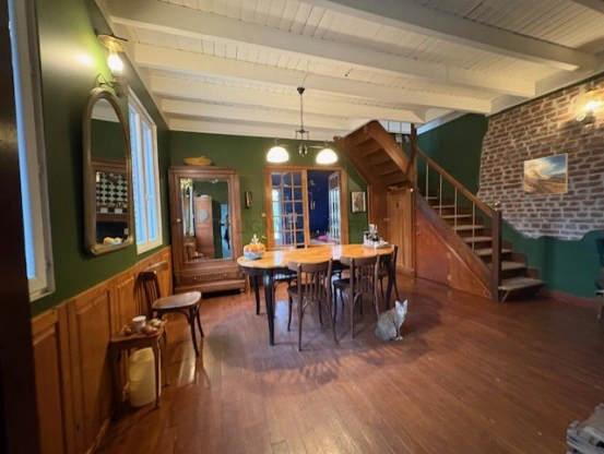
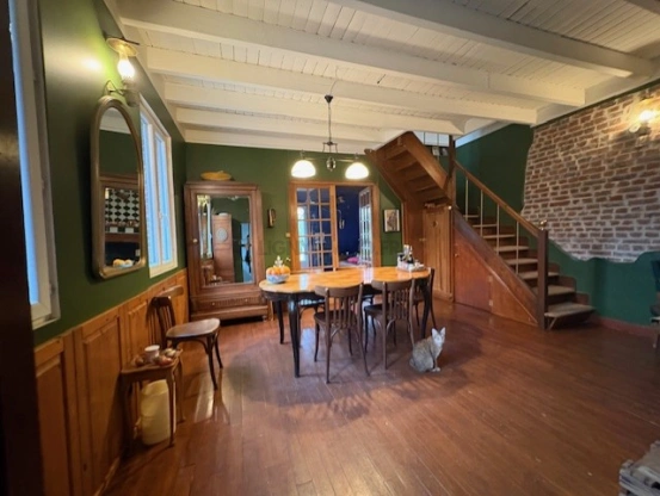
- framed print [523,152,569,198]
